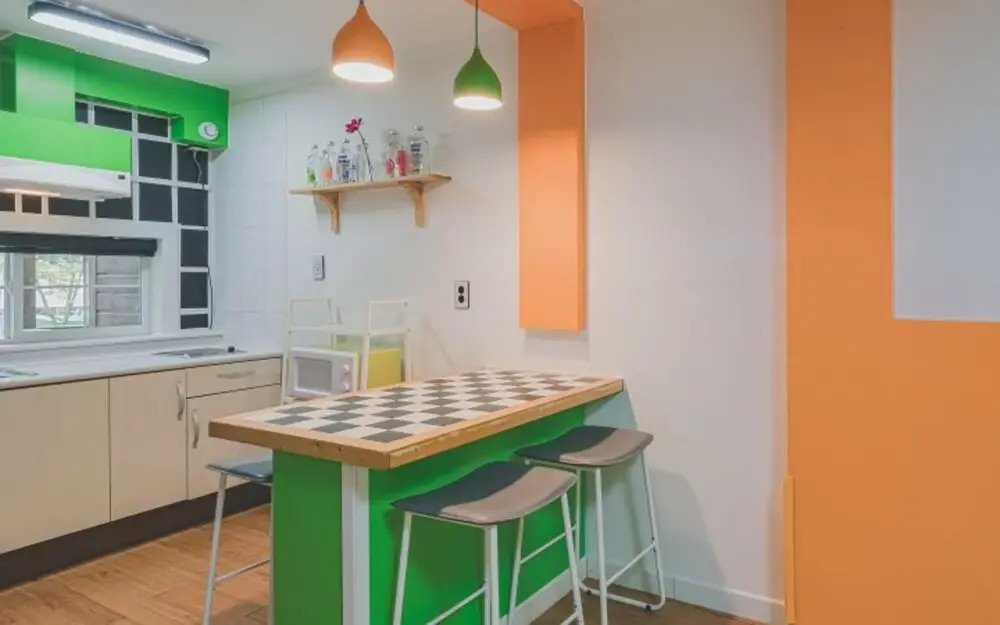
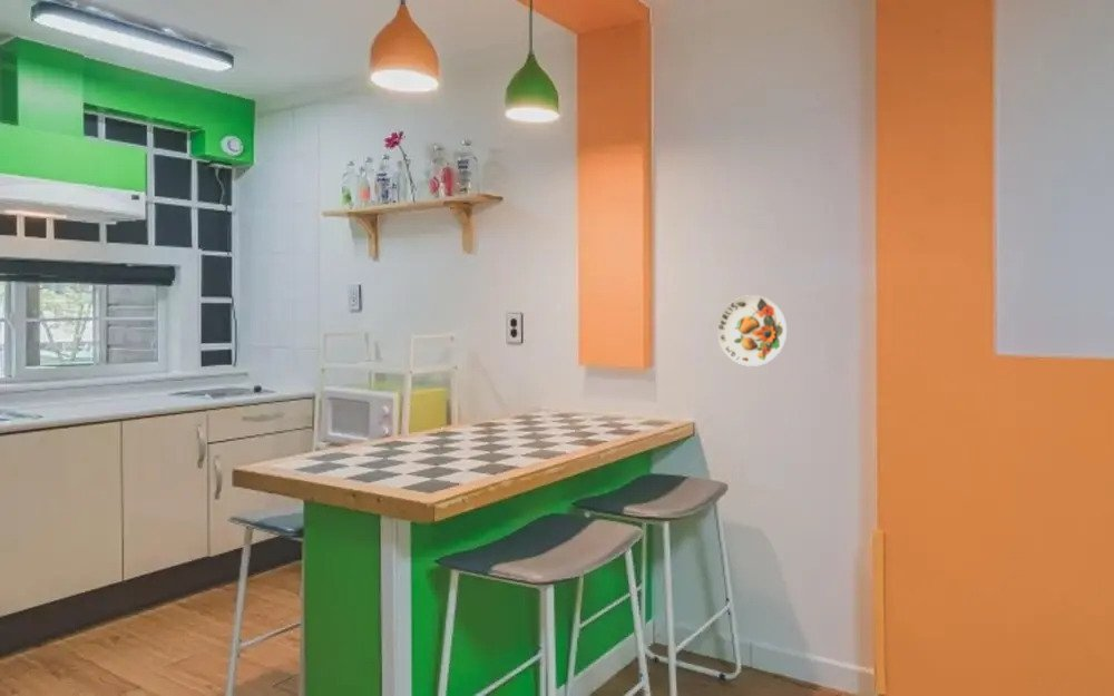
+ decorative plate [716,294,788,367]
